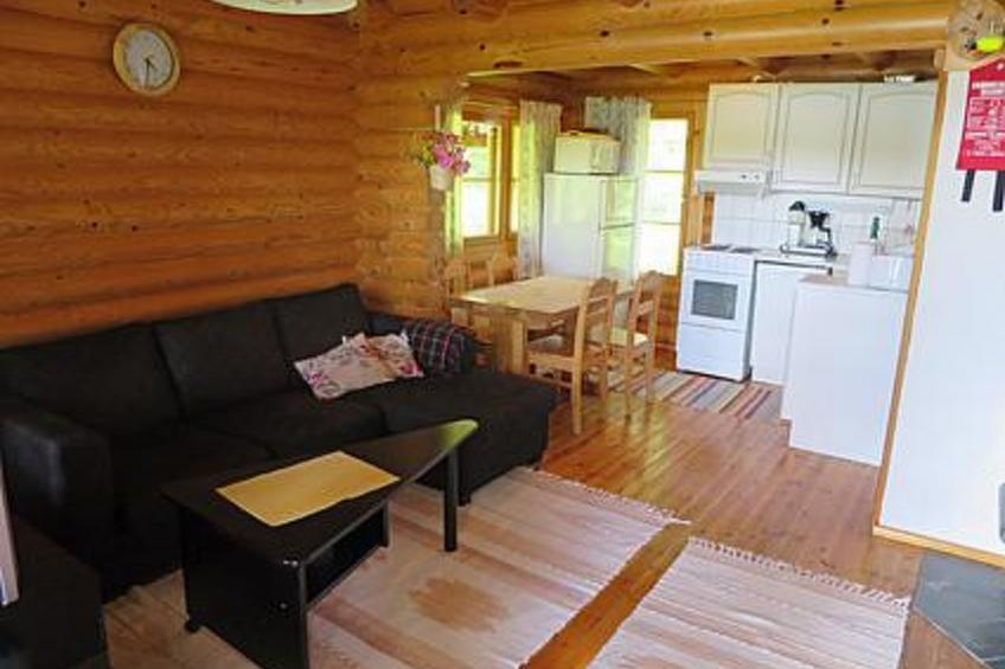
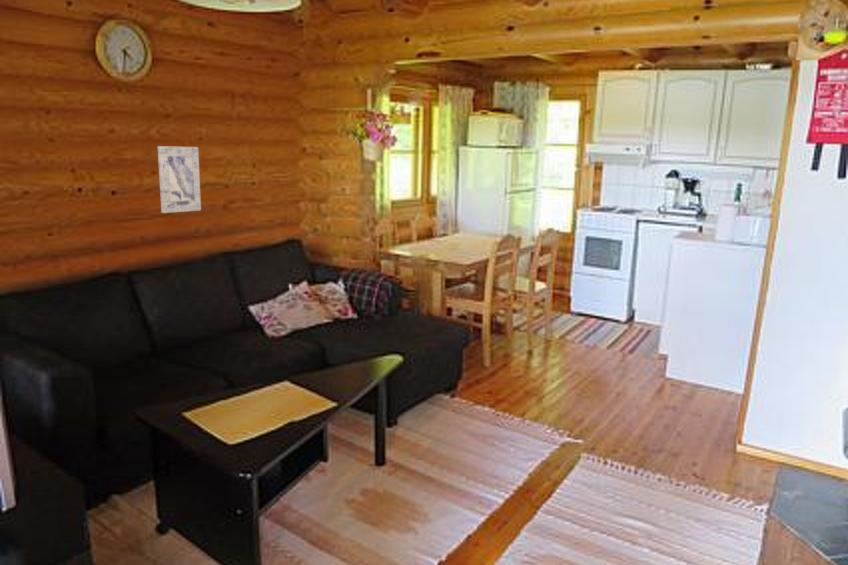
+ wall art [157,145,202,214]
